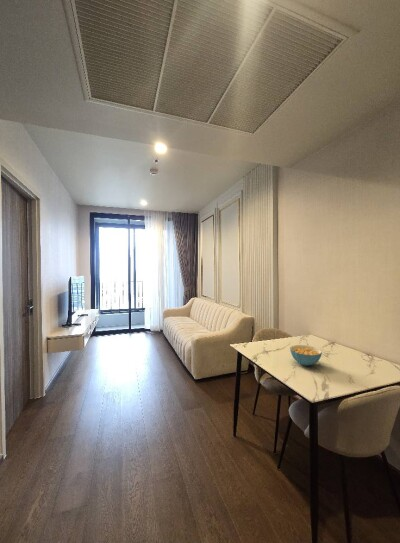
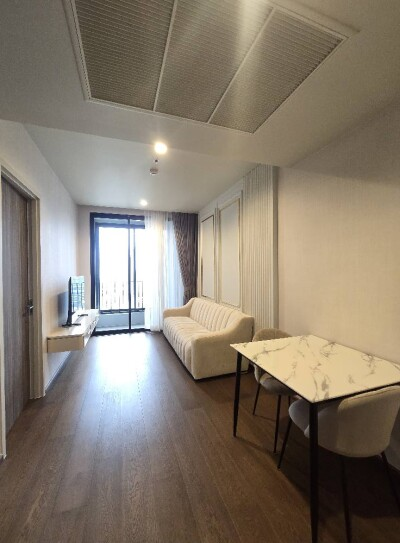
- cereal bowl [289,344,323,367]
